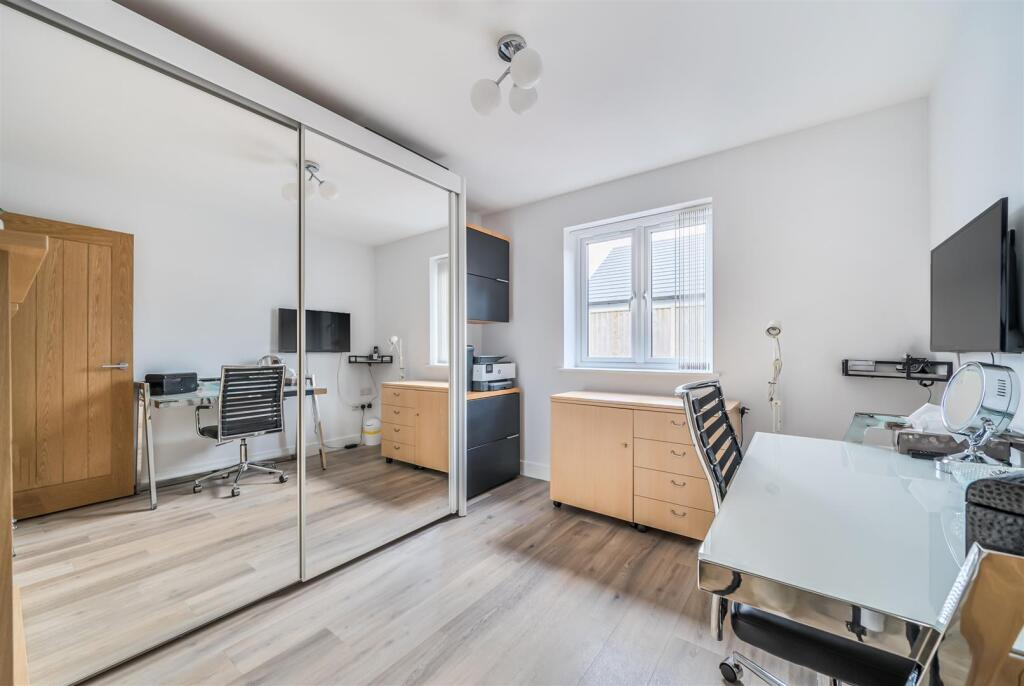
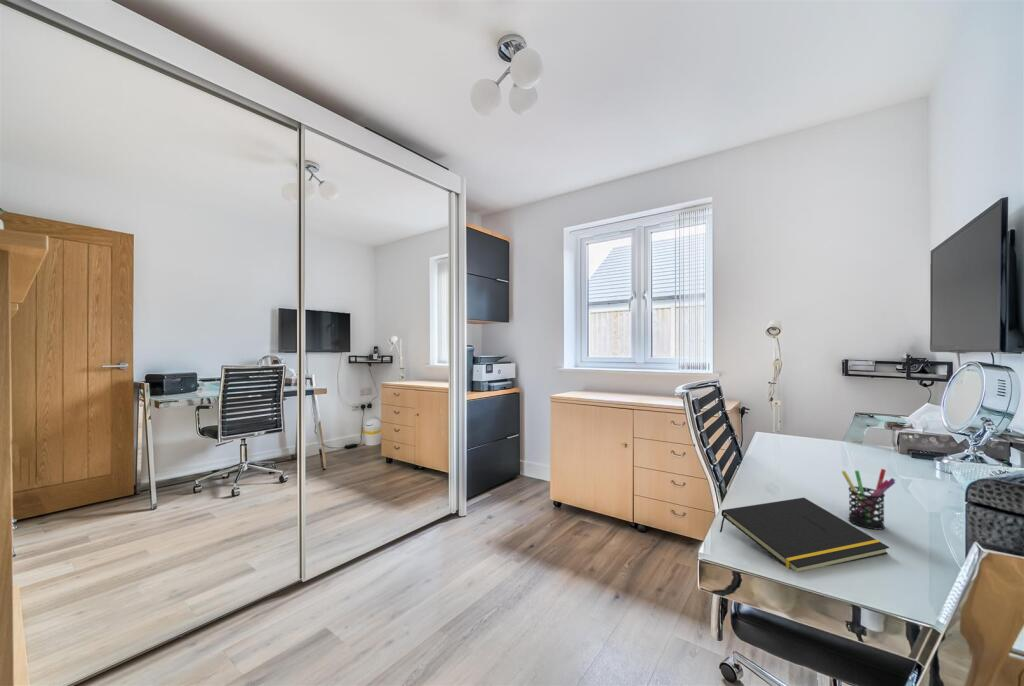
+ notepad [719,497,890,572]
+ pen holder [841,468,896,531]
